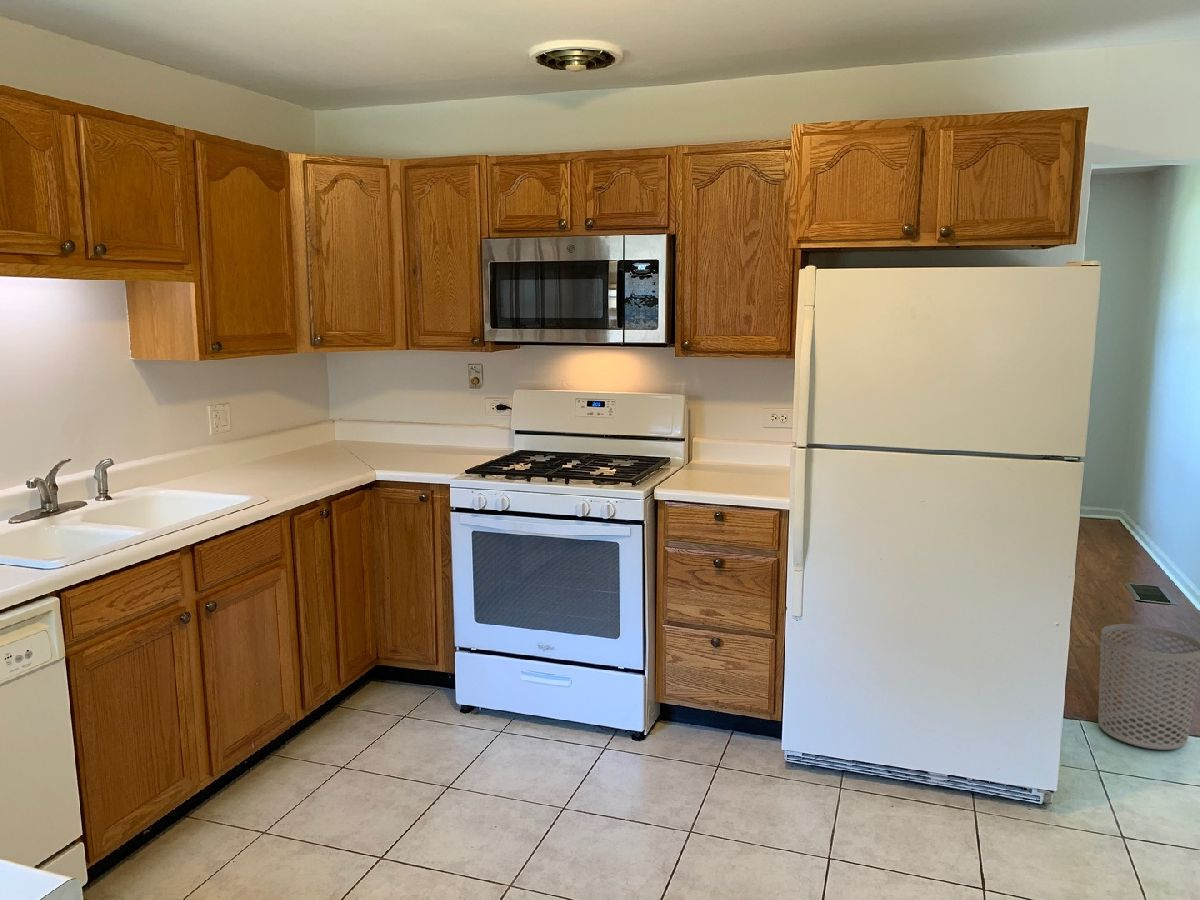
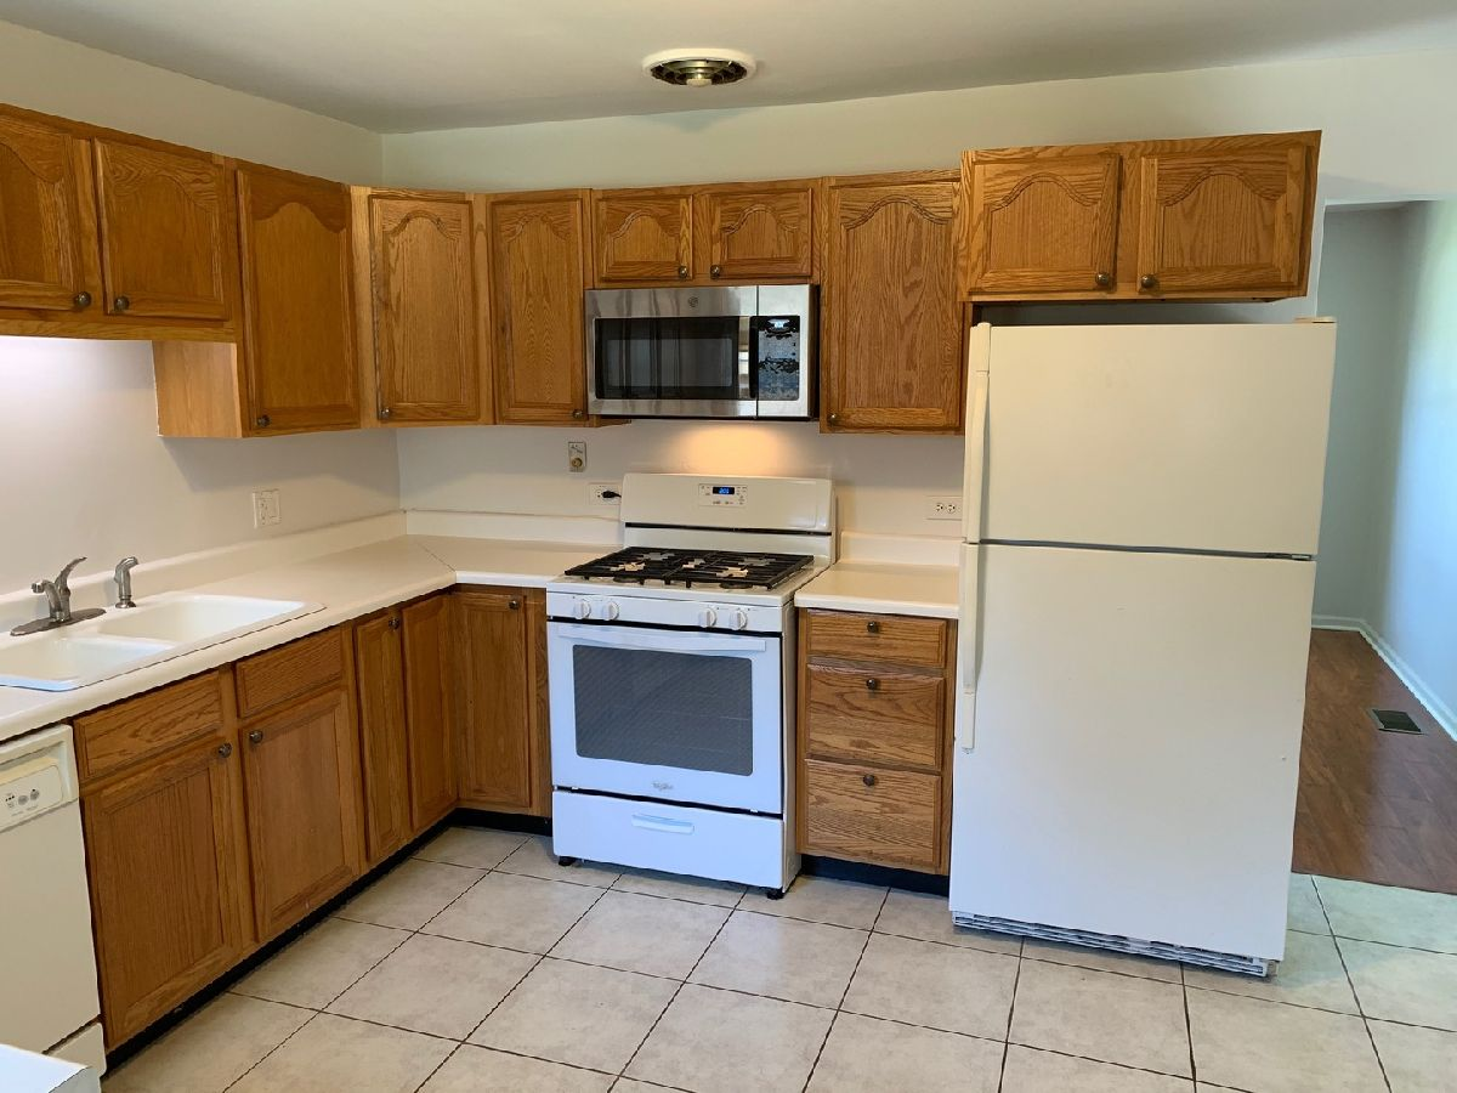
- waste bin [1097,623,1200,751]
